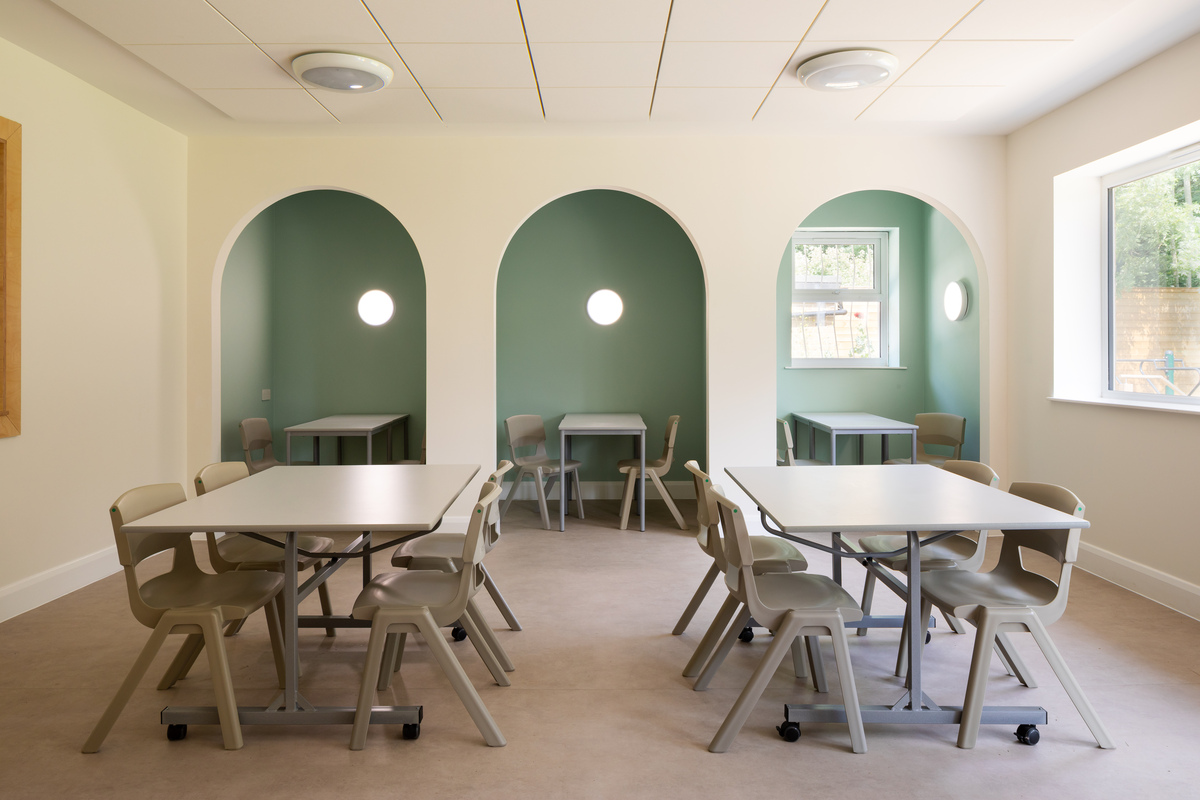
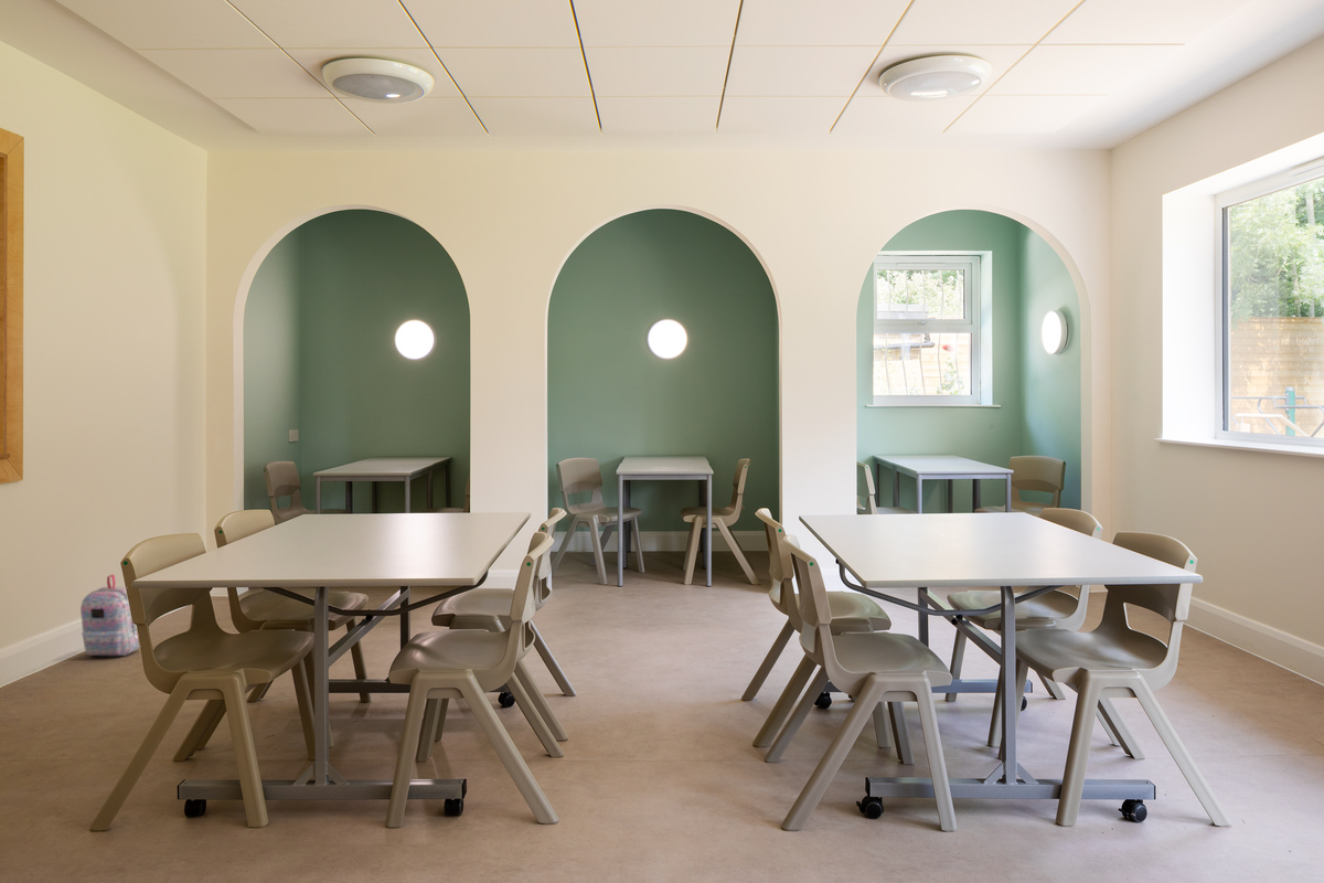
+ backpack [79,573,140,657]
